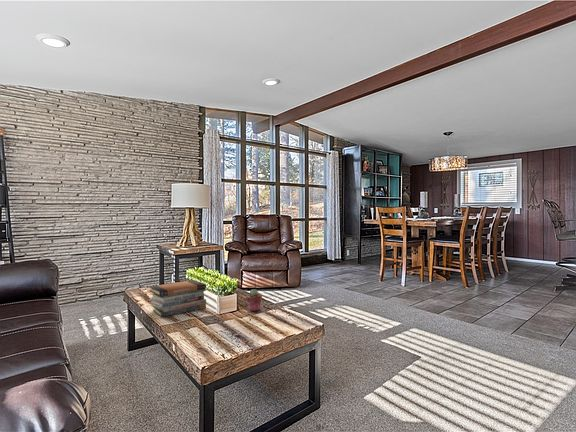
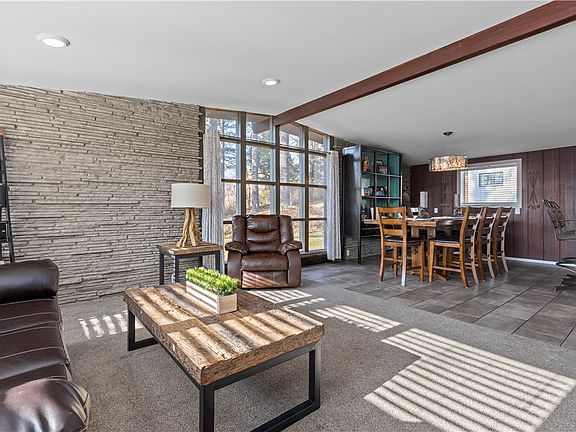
- book stack [148,279,207,318]
- potted succulent [245,289,263,312]
